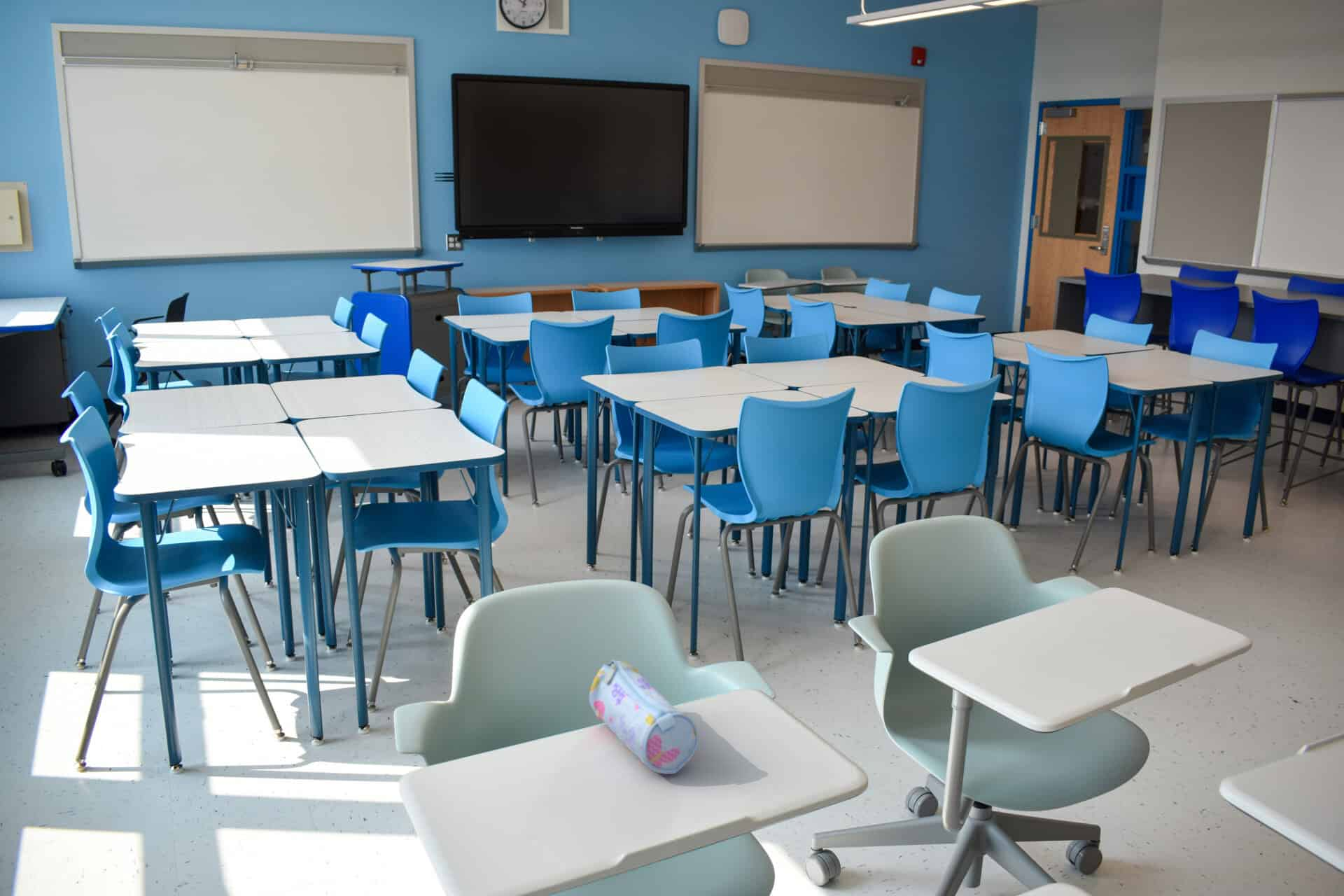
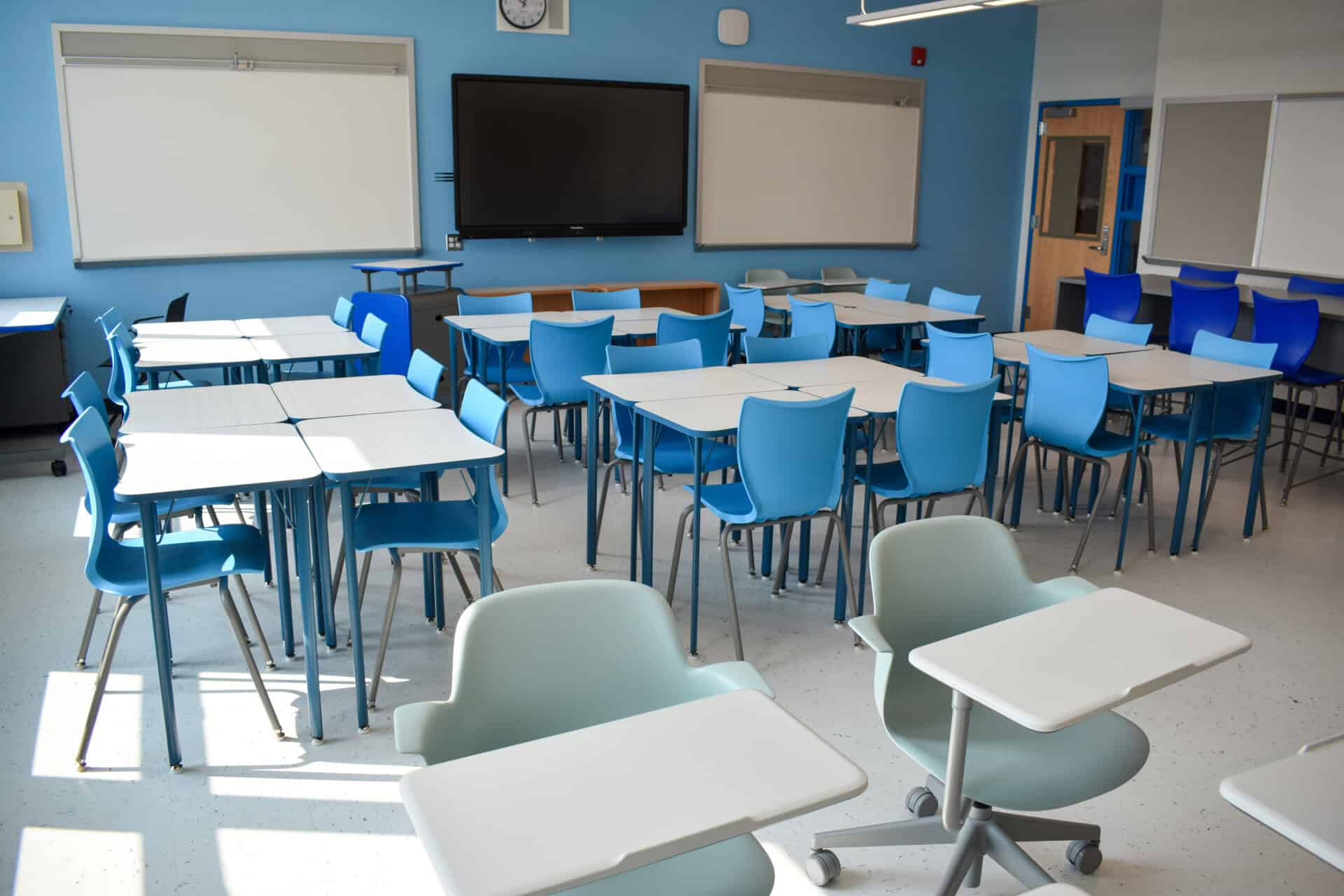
- pencil case [589,659,699,775]
